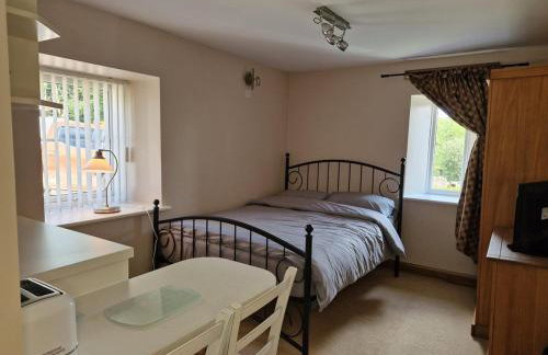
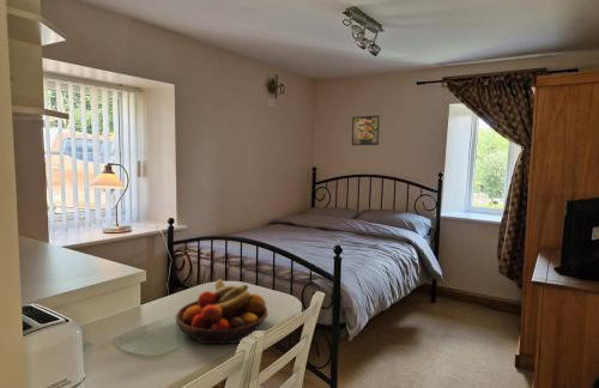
+ fruit bowl [175,278,270,345]
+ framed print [351,115,381,146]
